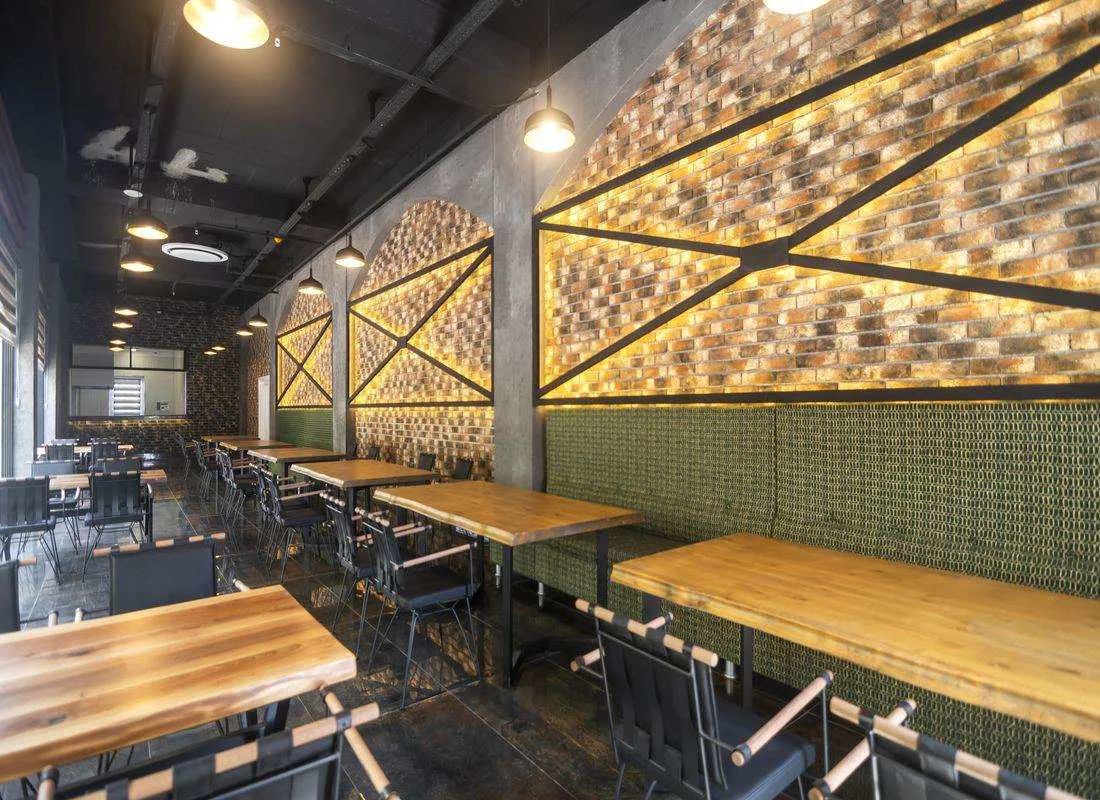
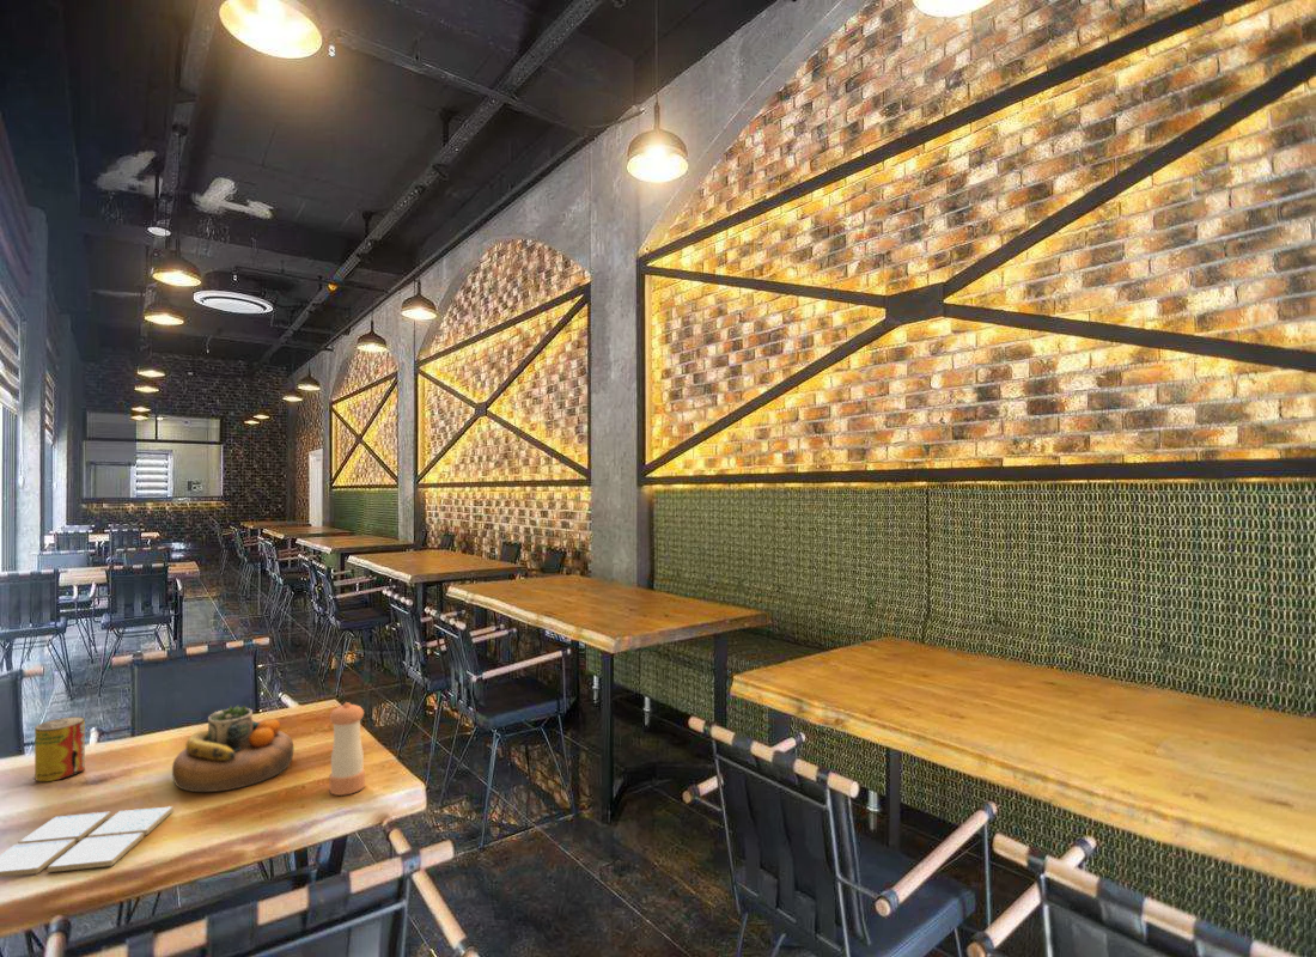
+ decorative bowl [171,703,294,793]
+ beverage can [33,715,86,782]
+ drink coaster [0,805,175,878]
+ pepper shaker [329,701,366,797]
